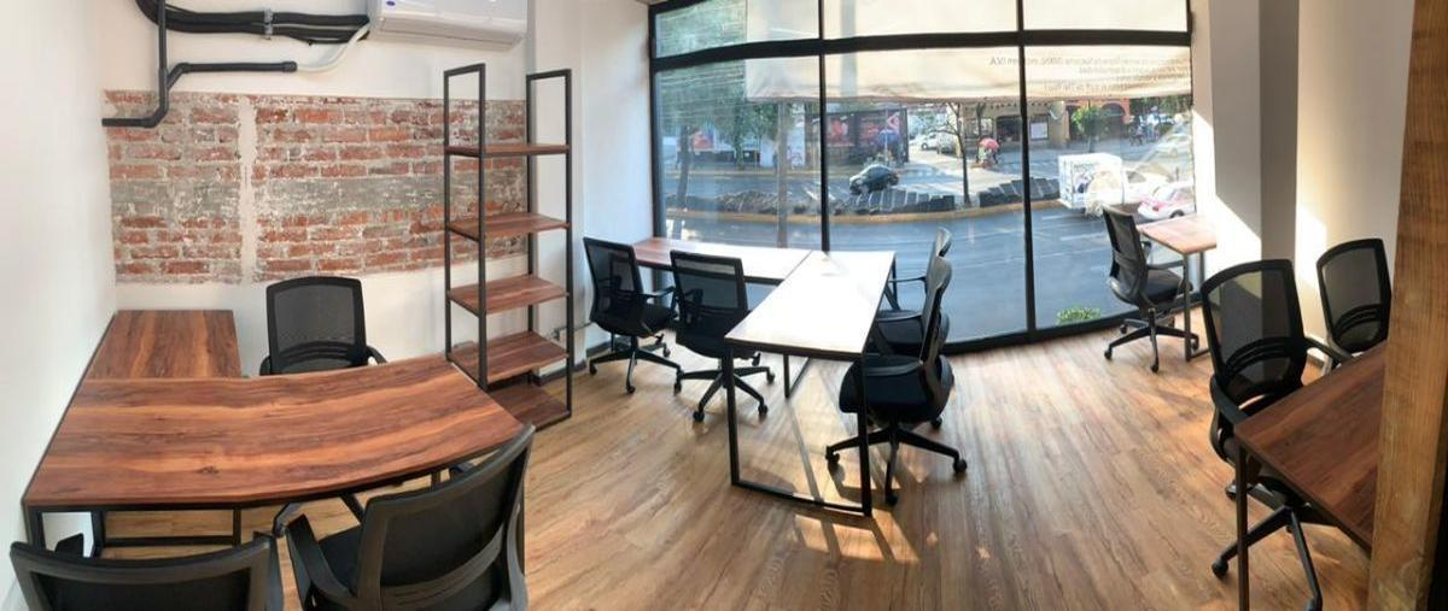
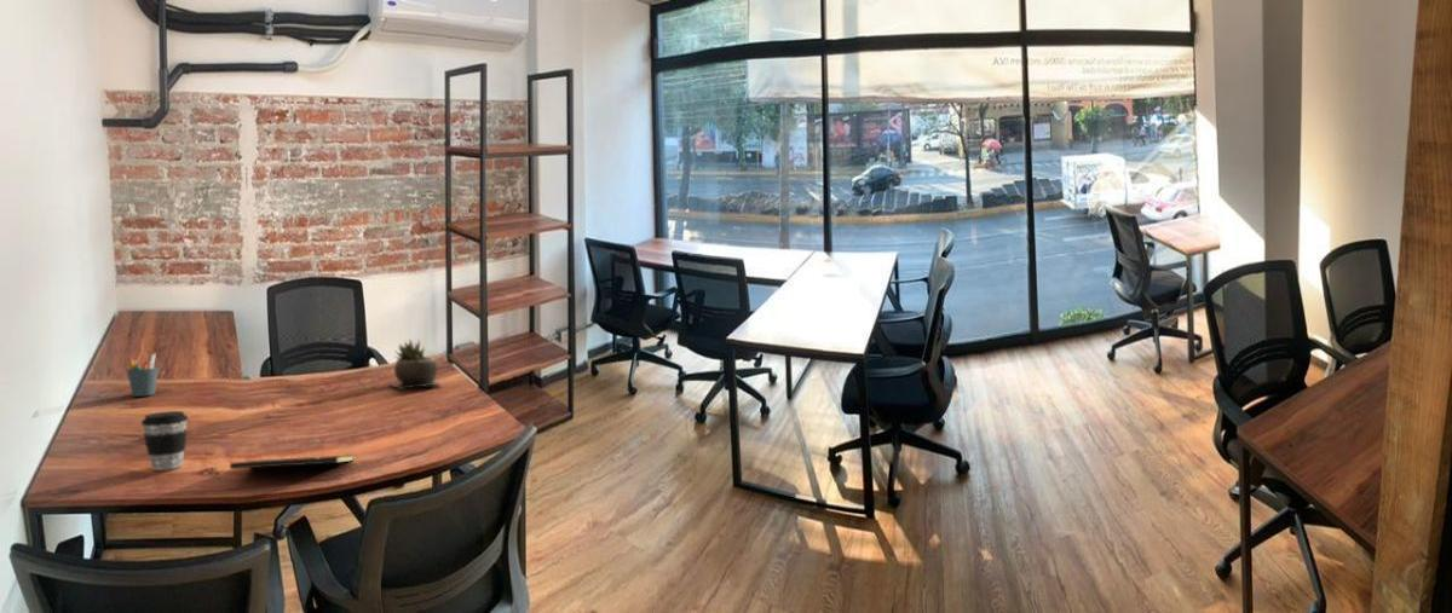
+ coffee cup [140,410,189,472]
+ notepad [229,453,358,475]
+ succulent plant [390,339,444,391]
+ pen holder [126,353,160,398]
